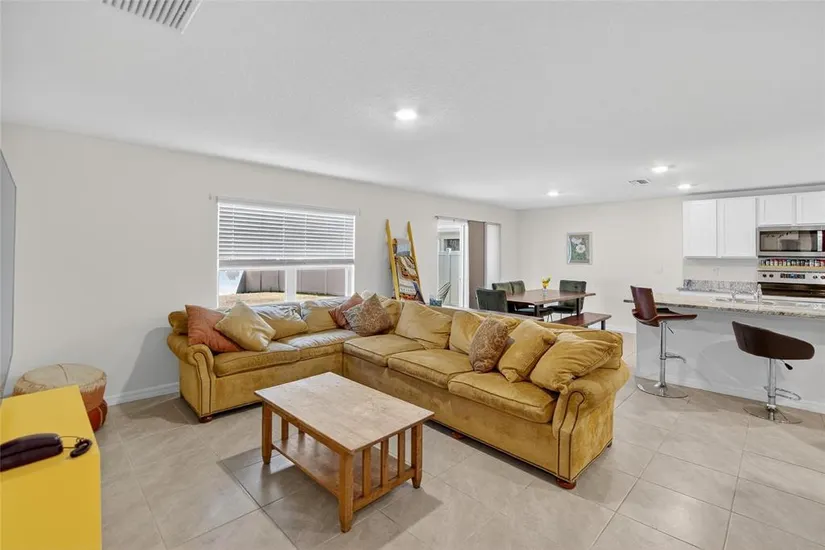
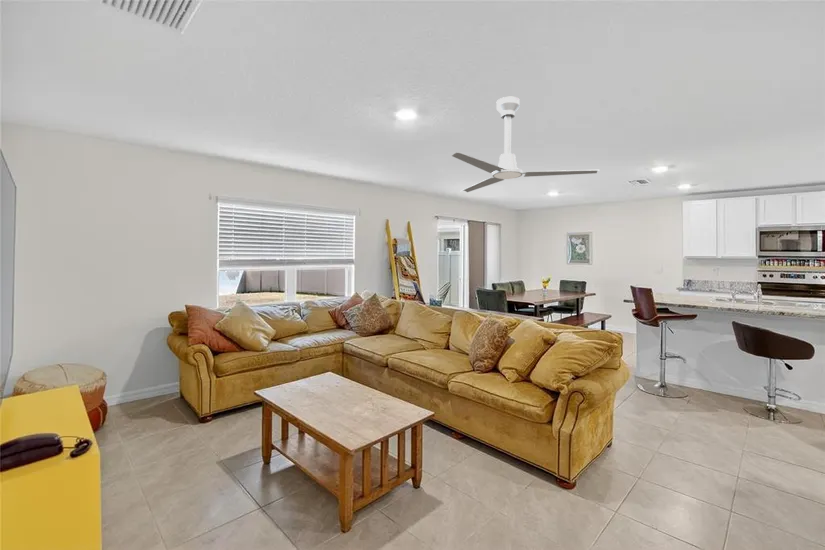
+ ceiling fan [451,96,599,193]
